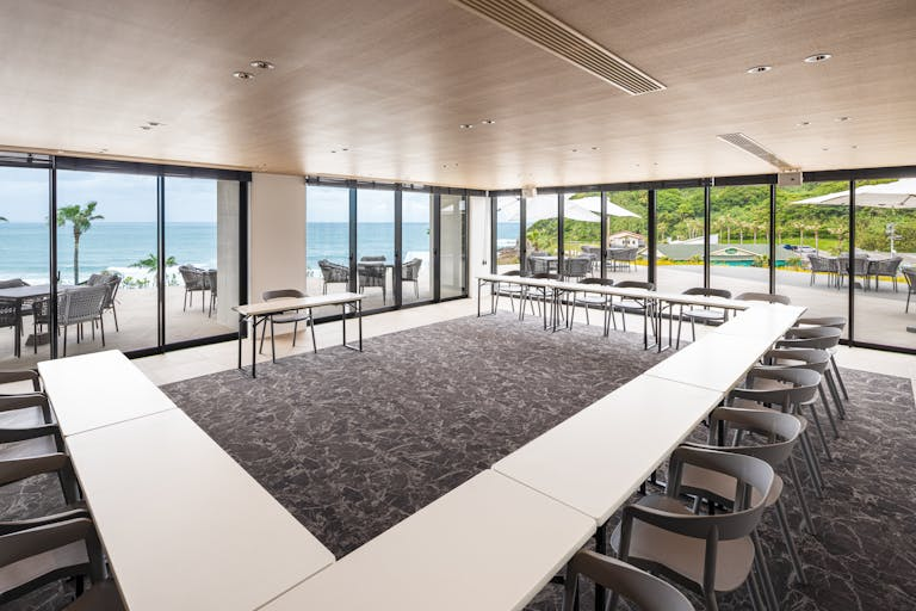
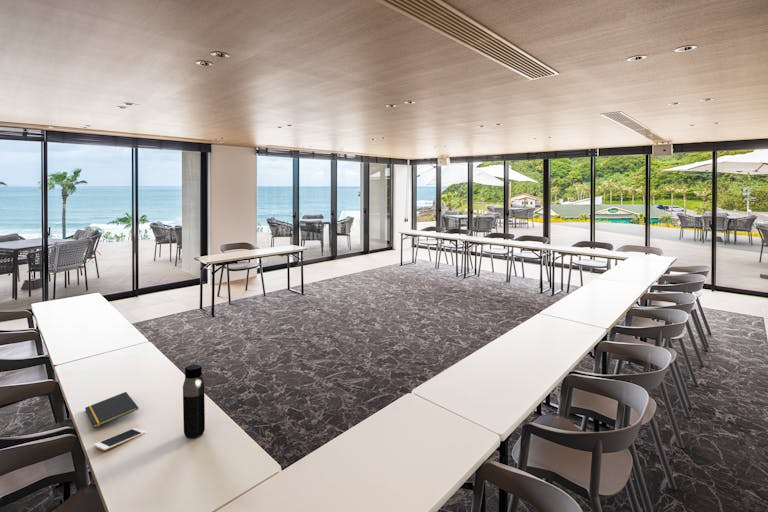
+ water bottle [182,364,206,439]
+ notepad [84,391,139,429]
+ cell phone [93,427,147,451]
